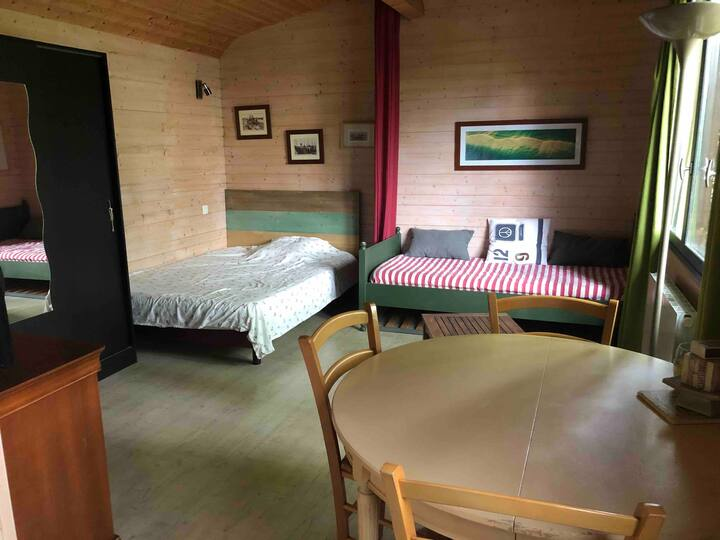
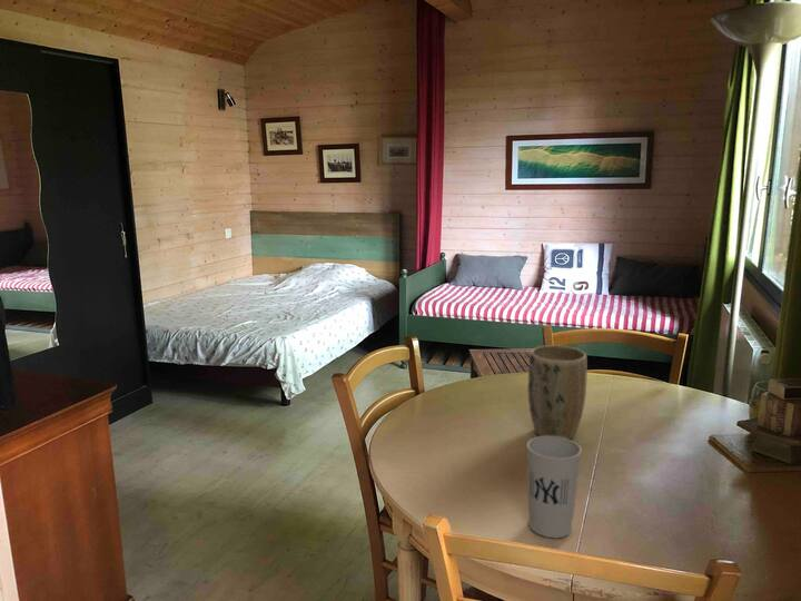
+ plant pot [527,344,589,440]
+ cup [526,435,583,539]
